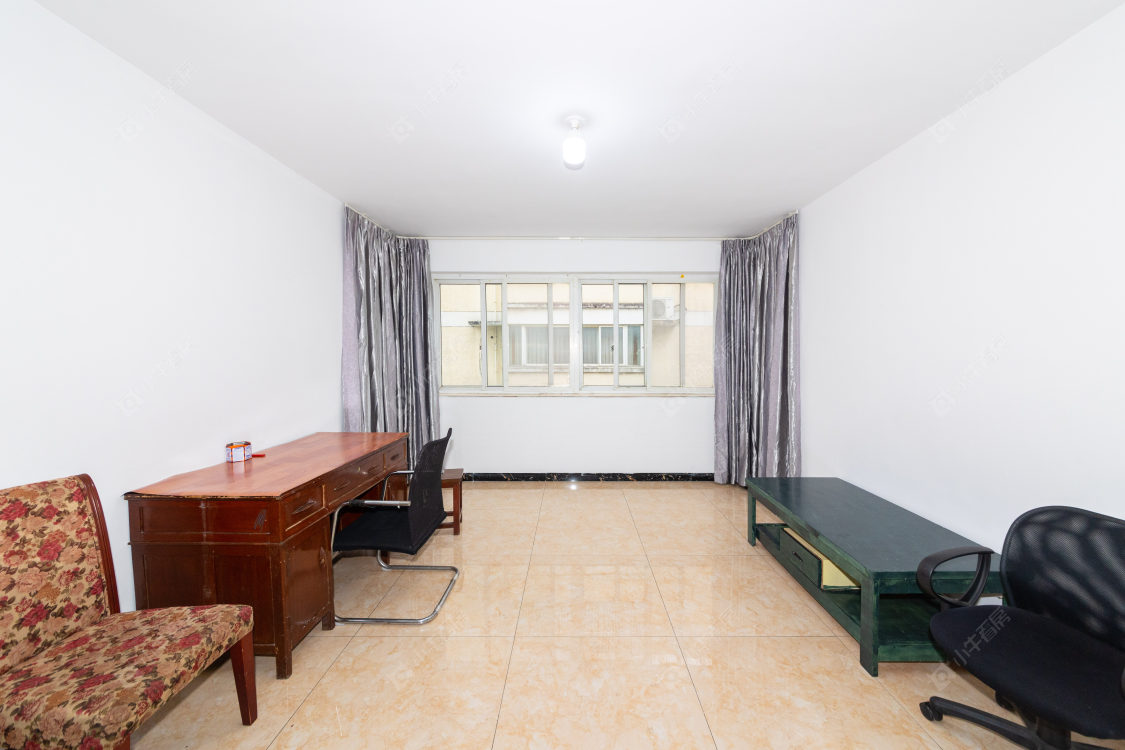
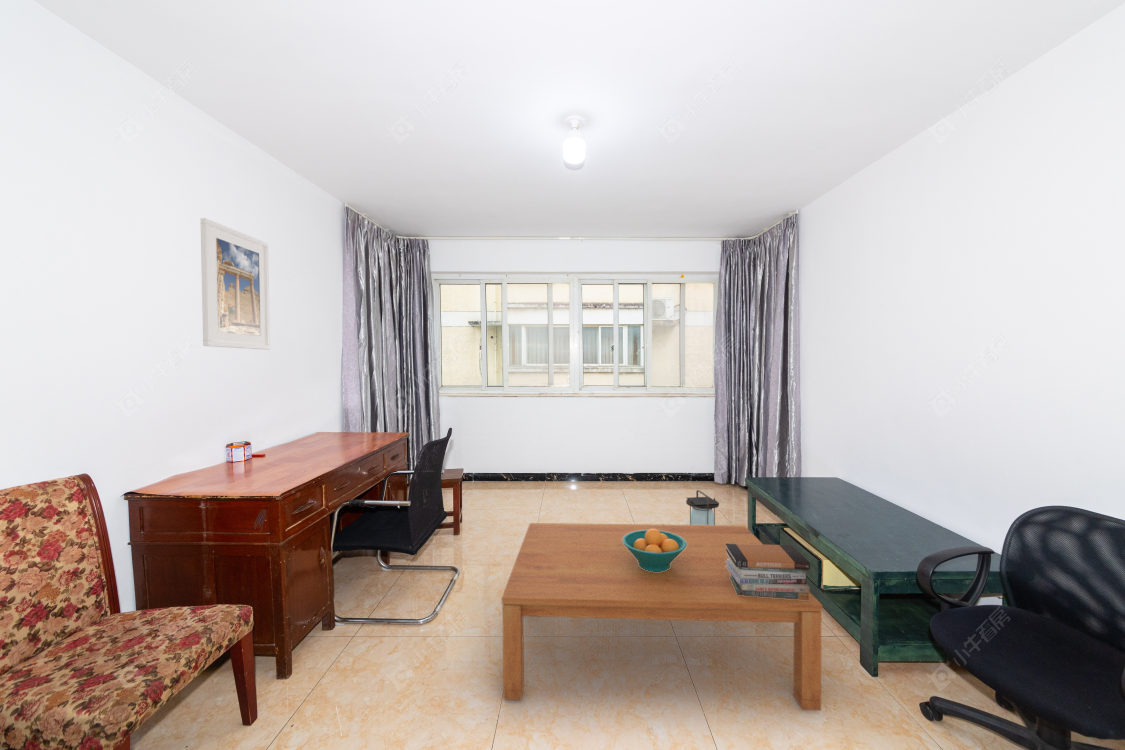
+ lantern [685,489,720,525]
+ book stack [725,543,811,600]
+ coffee table [501,522,823,712]
+ fruit bowl [622,529,687,572]
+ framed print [200,217,271,351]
